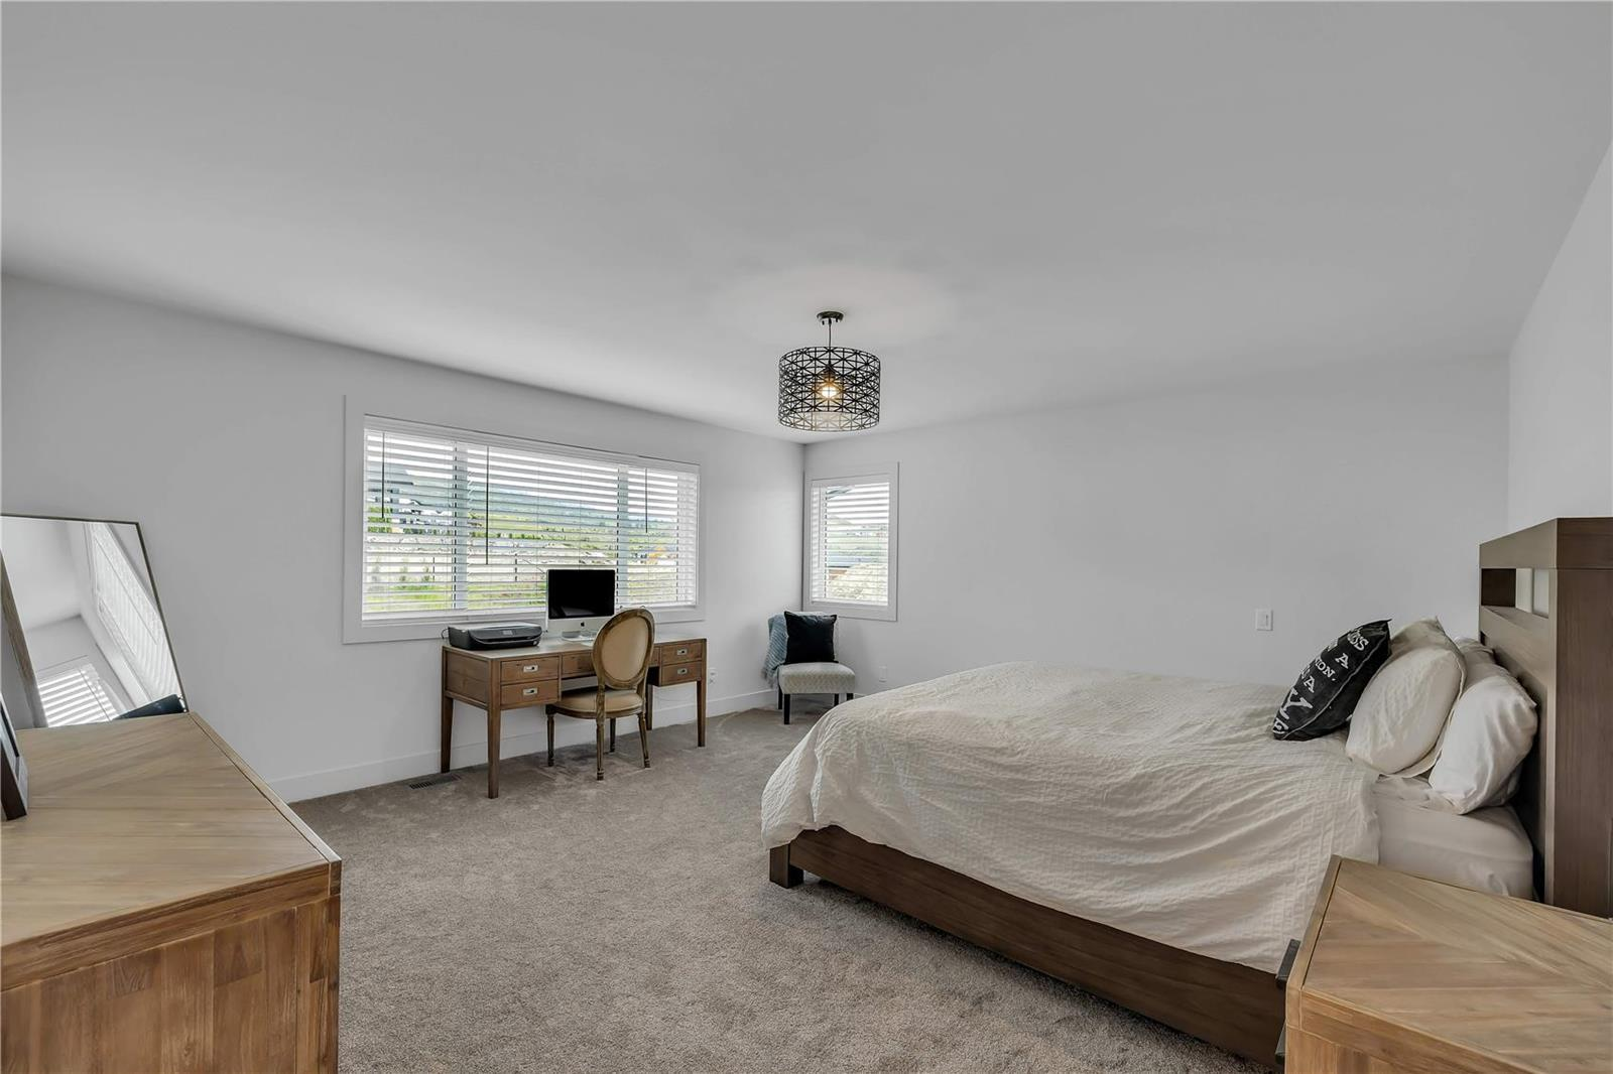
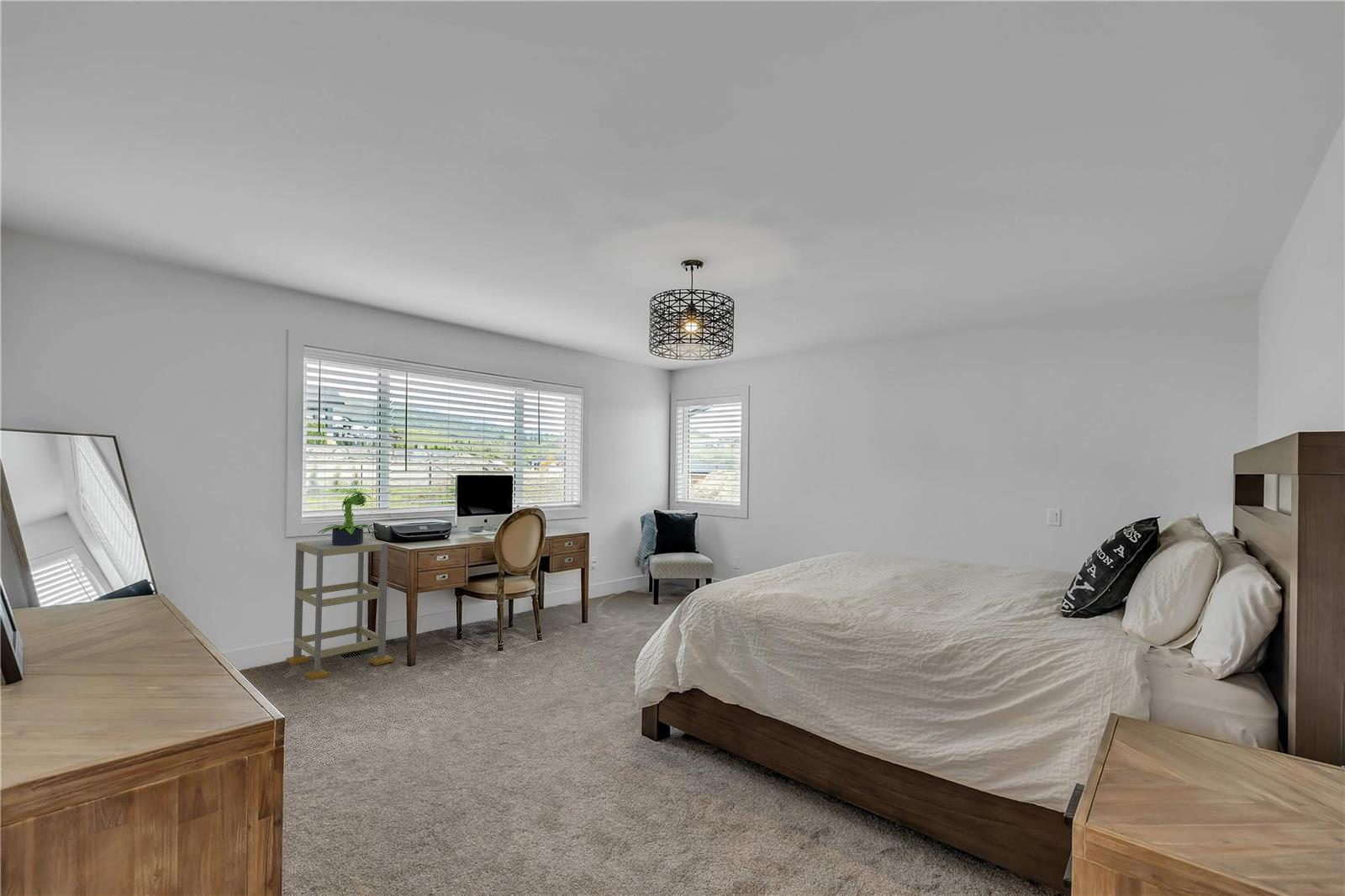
+ shelving unit [285,537,394,681]
+ potted plant [317,490,378,546]
